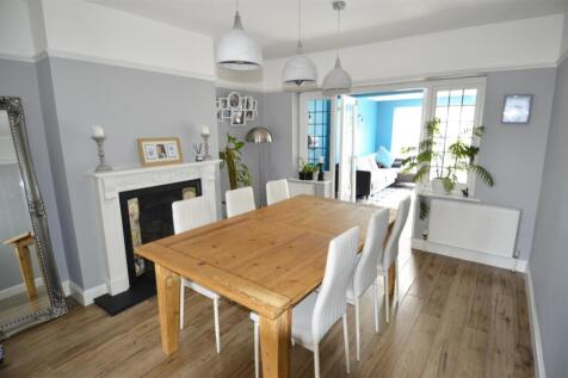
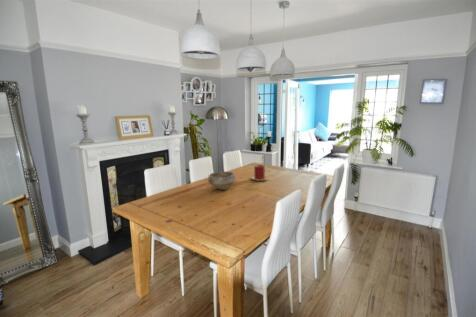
+ bowl [207,171,237,191]
+ candle [250,164,269,182]
